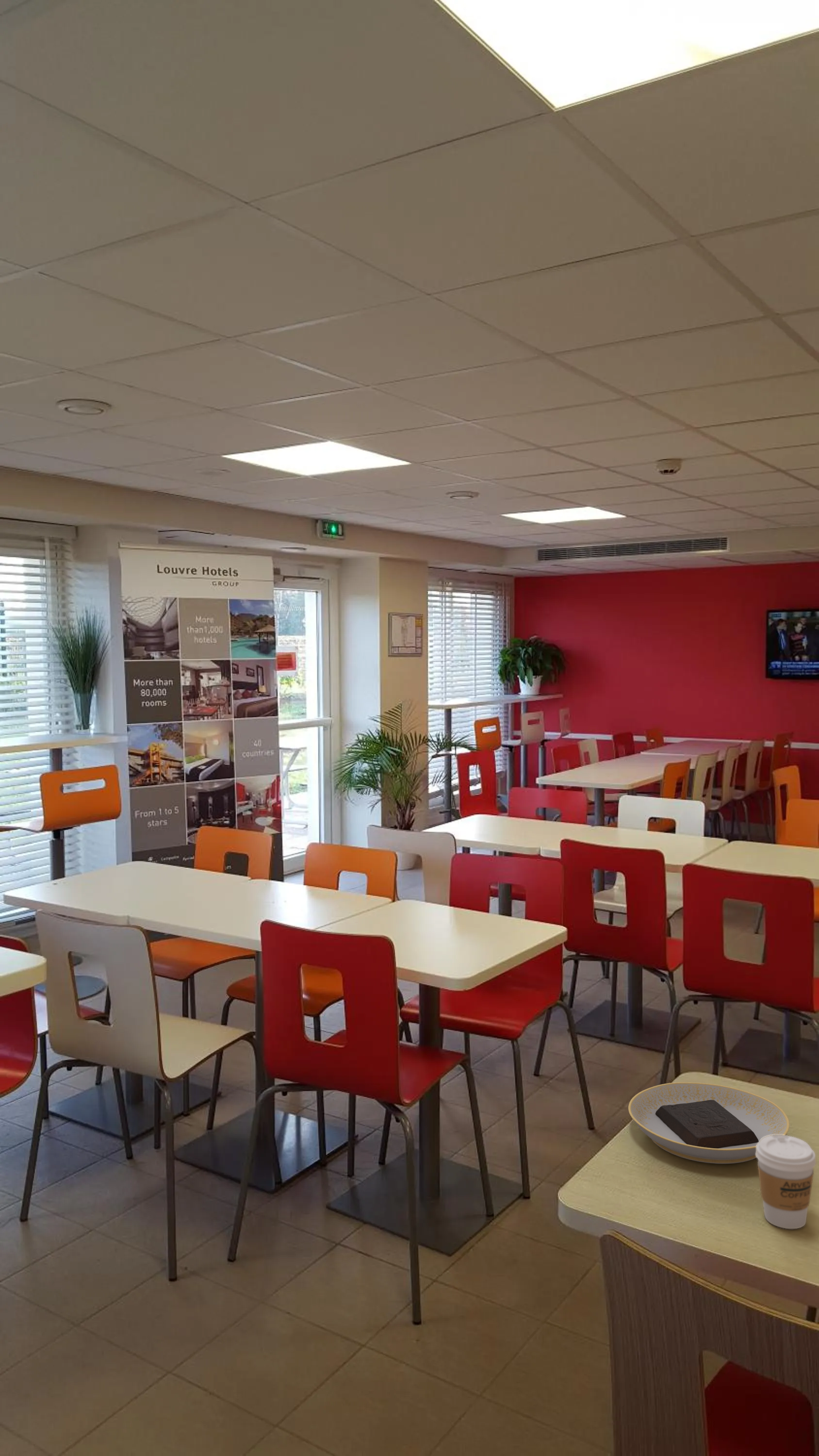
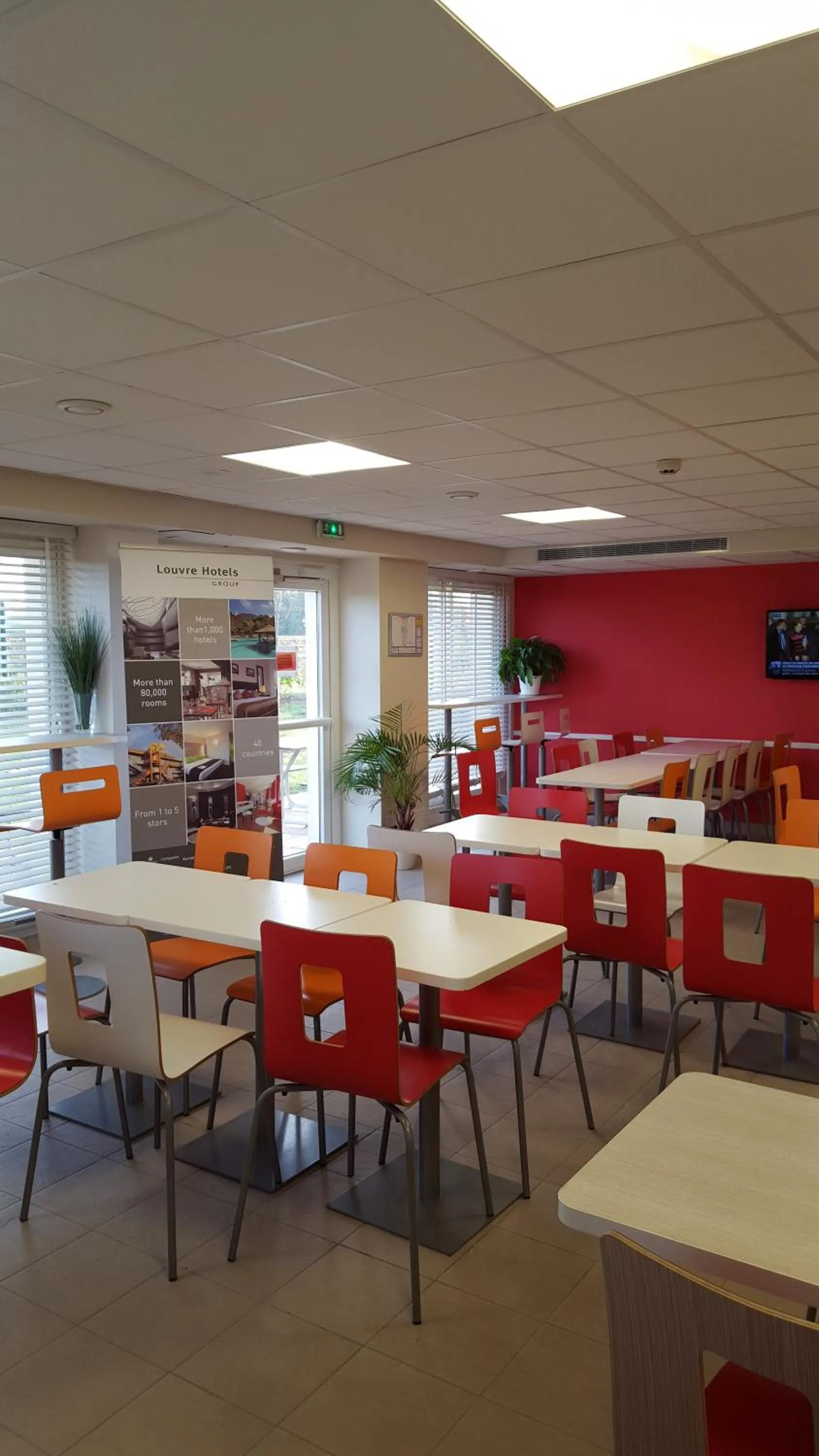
- coffee cup [756,1135,817,1229]
- plate [628,1082,790,1164]
